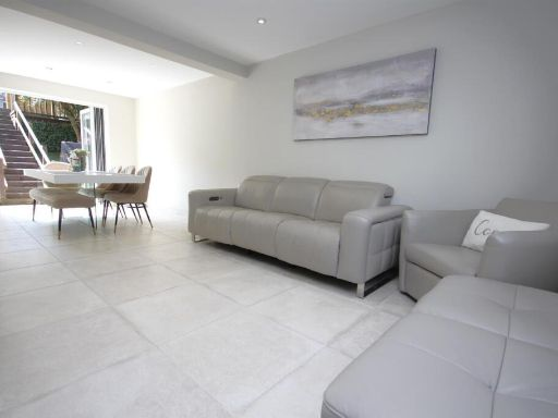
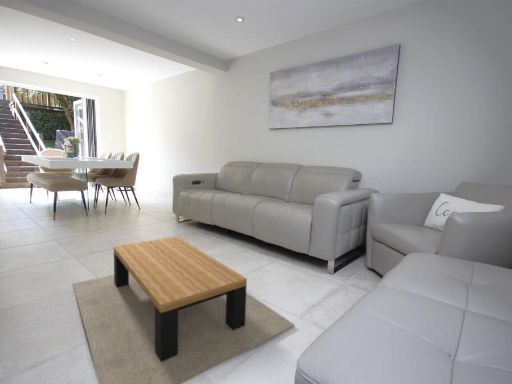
+ coffee table [72,236,296,384]
